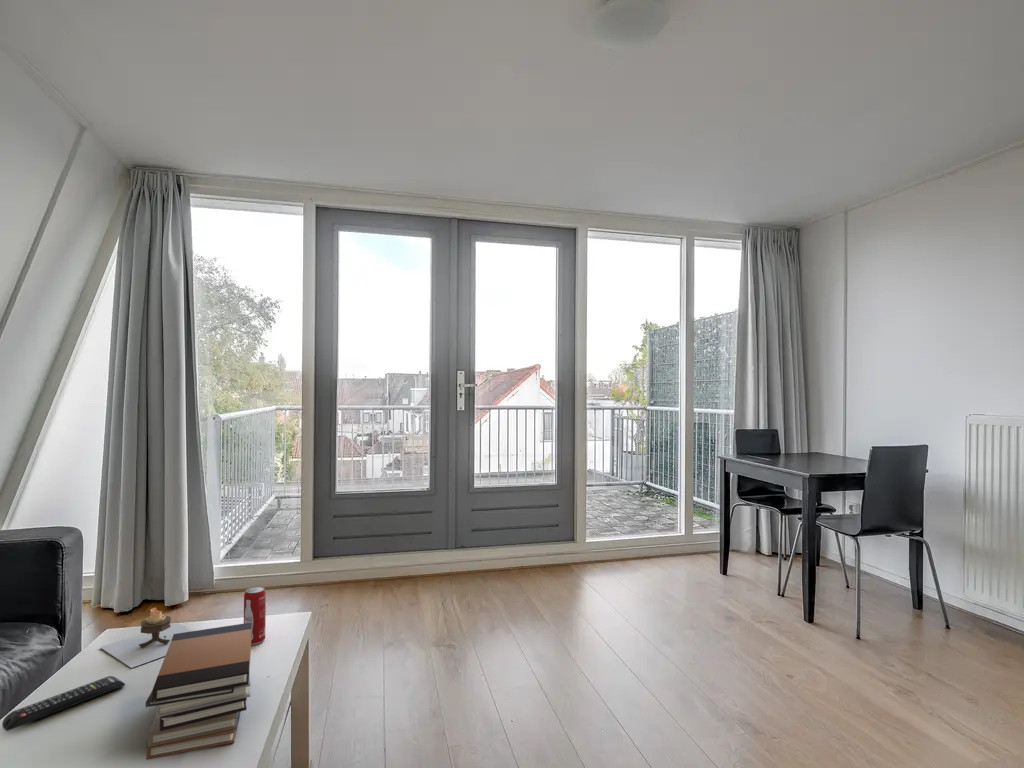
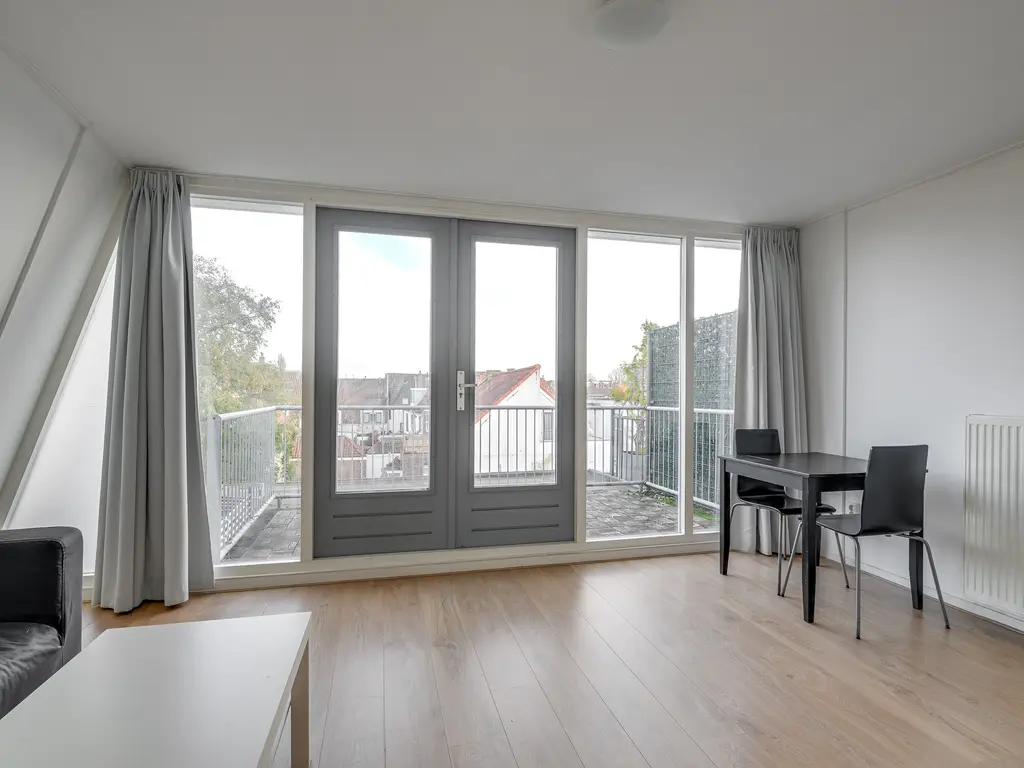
- book stack [145,622,252,761]
- candle [99,607,192,669]
- beverage can [243,586,267,646]
- remote control [1,675,126,732]
